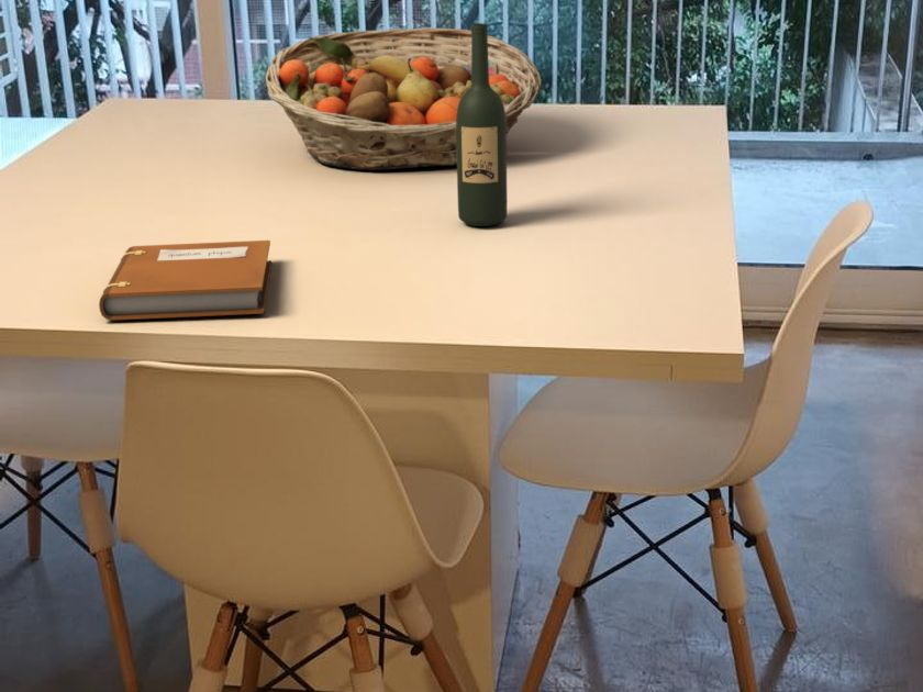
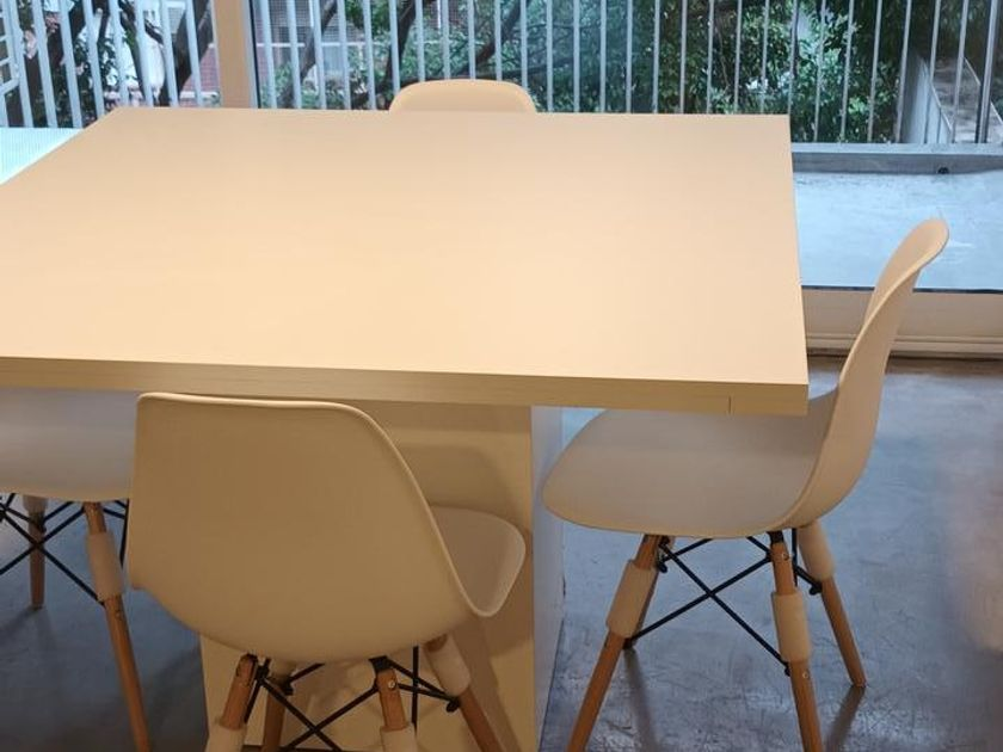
- notebook [98,239,273,321]
- wine bottle [456,22,509,227]
- fruit basket [265,26,543,170]
